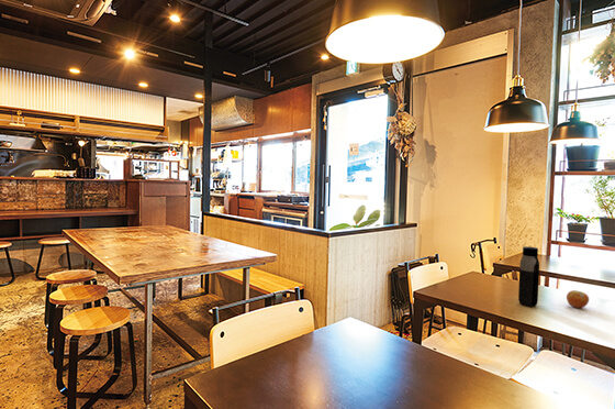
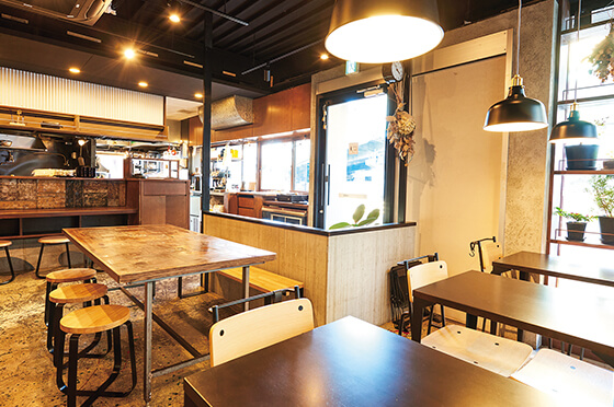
- water bottle [517,245,540,308]
- apple [566,289,590,309]
